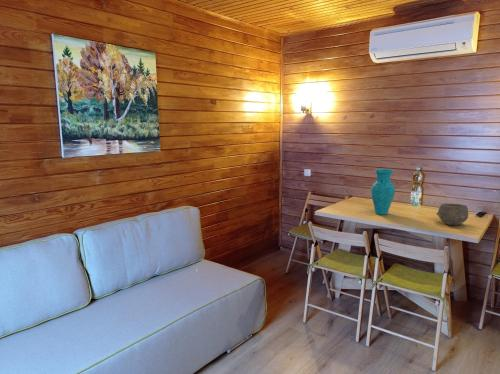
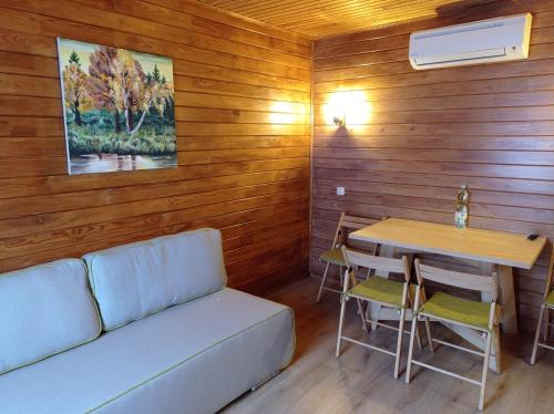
- vase [370,168,396,215]
- bowl [436,202,469,226]
